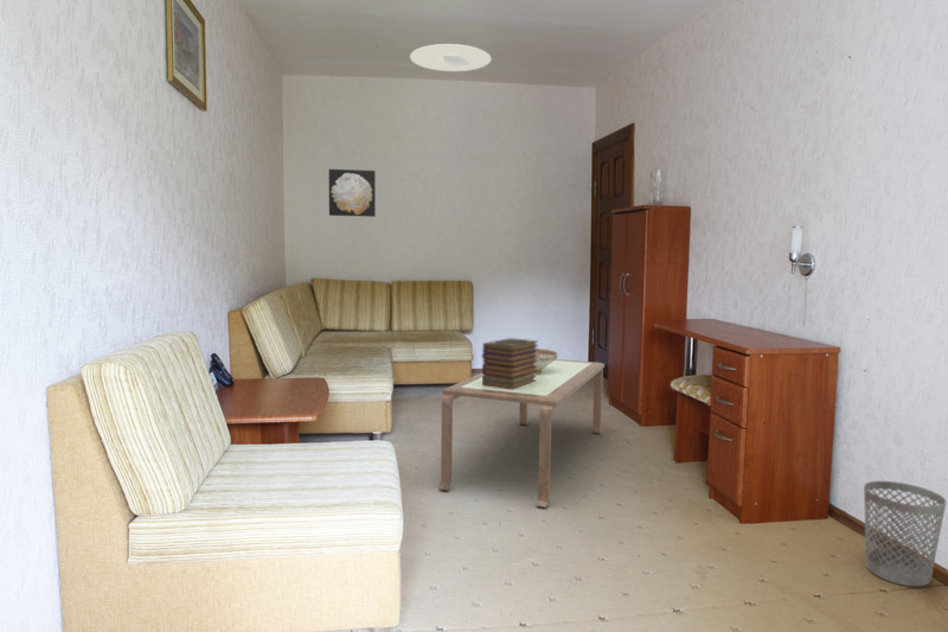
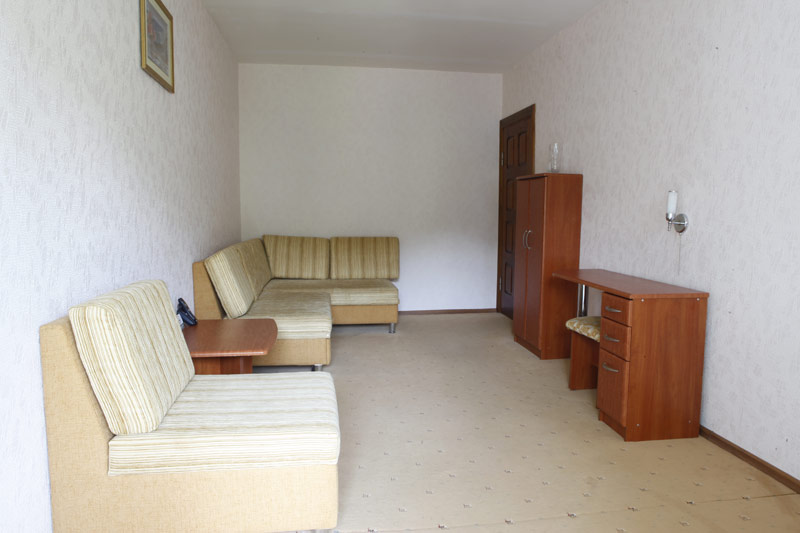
- decorative bowl [534,347,559,372]
- coffee table [437,358,606,509]
- book stack [481,337,539,389]
- wall art [328,168,377,218]
- wastebasket [863,480,948,588]
- ceiling light [409,43,493,72]
